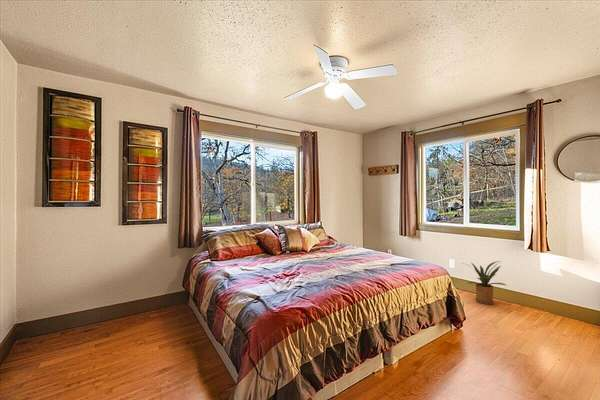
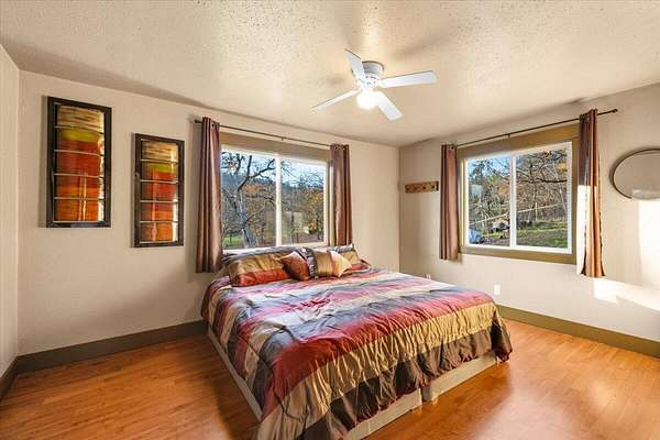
- house plant [462,260,509,305]
